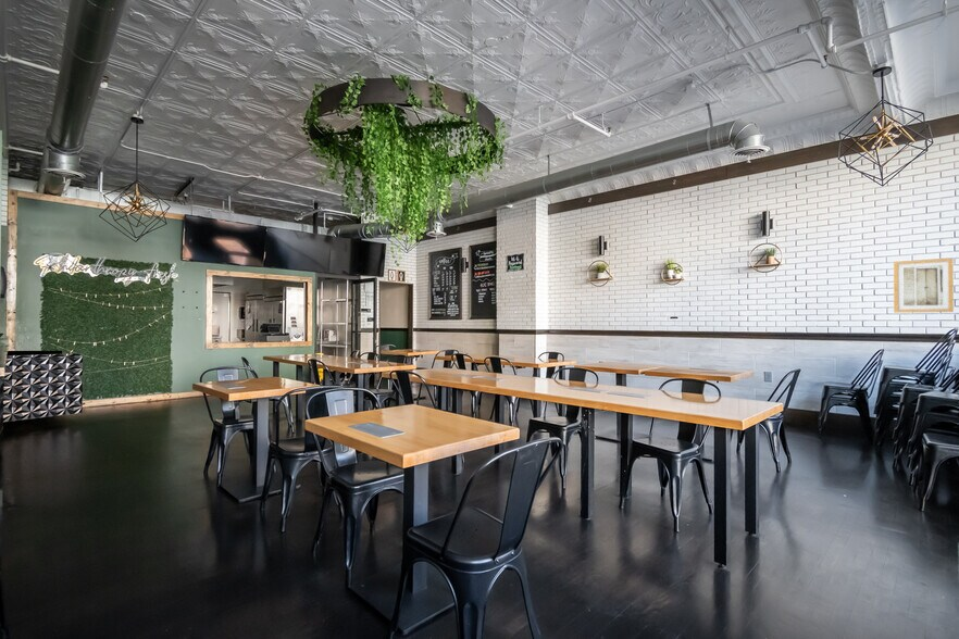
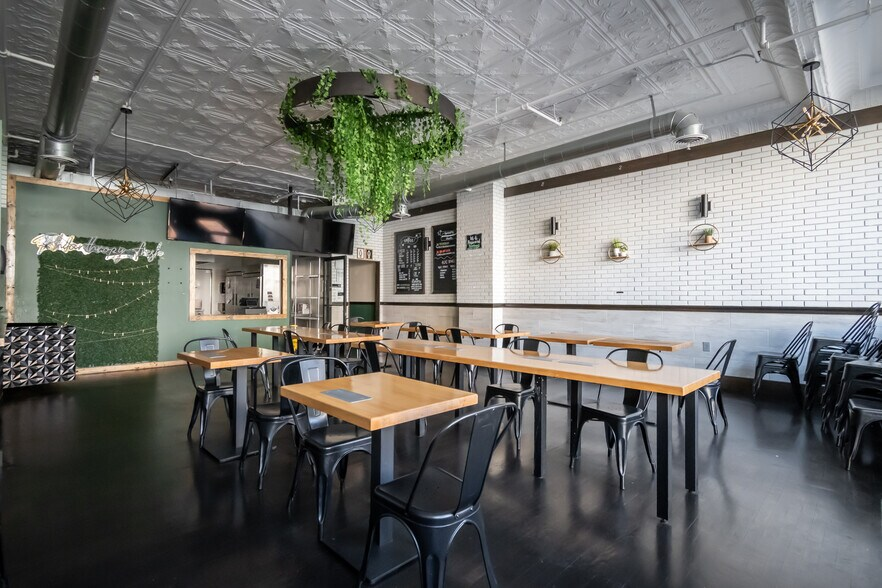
- wall art [893,256,955,314]
